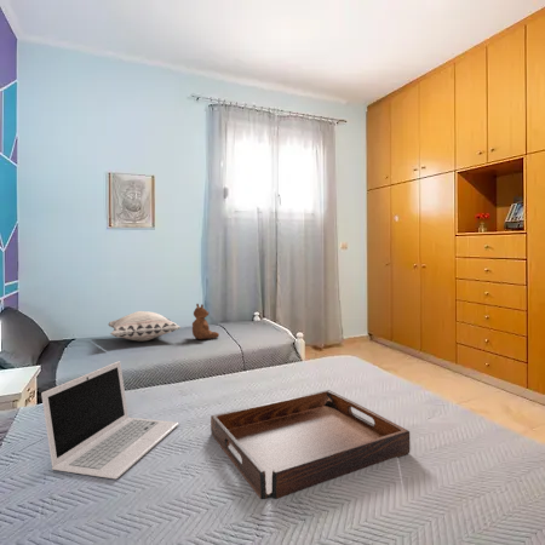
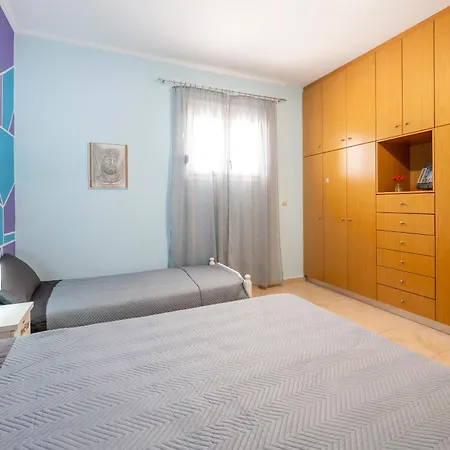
- serving tray [210,389,411,500]
- decorative pillow [108,310,182,343]
- laptop [40,360,180,481]
- teddy bear [191,303,220,340]
